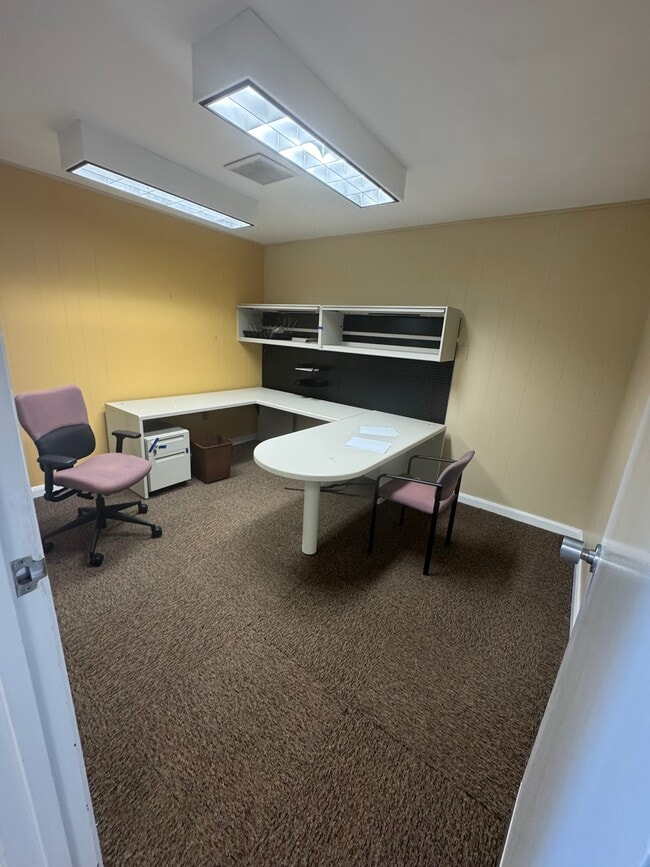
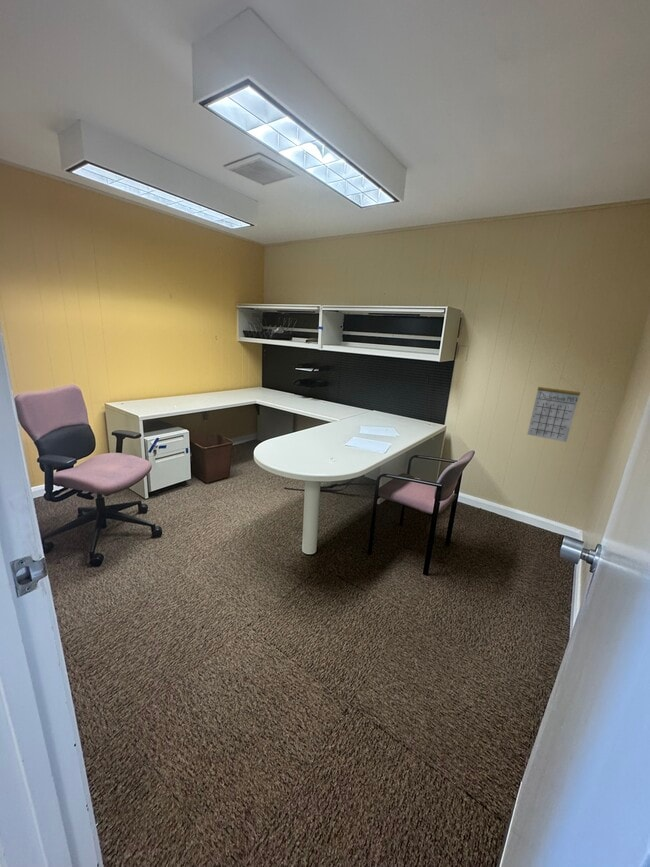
+ calendar [526,376,582,443]
